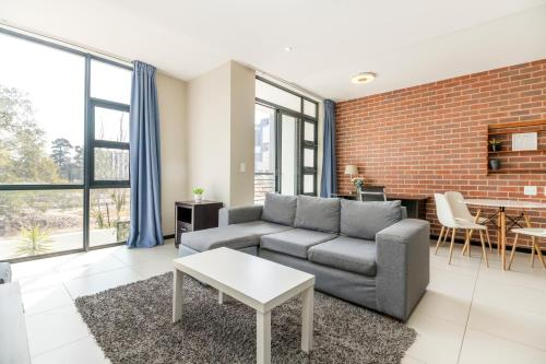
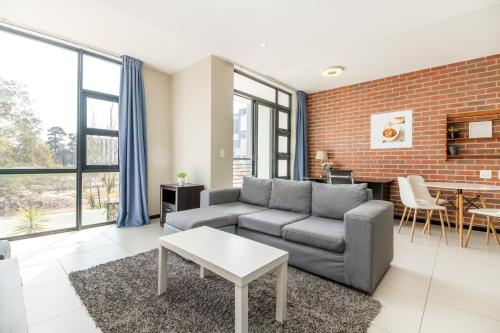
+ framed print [370,109,413,150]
